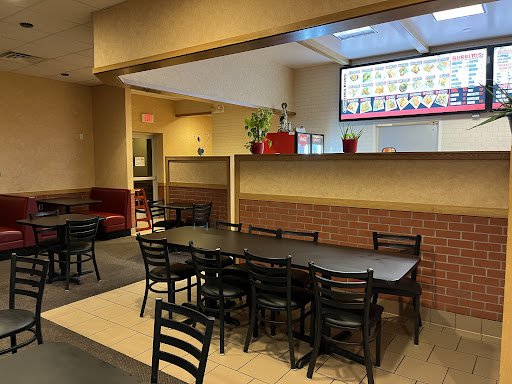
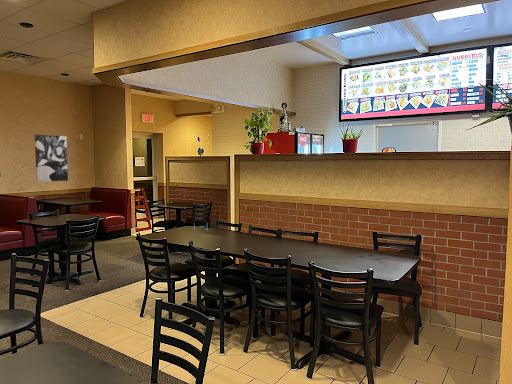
+ wall art [34,134,69,183]
